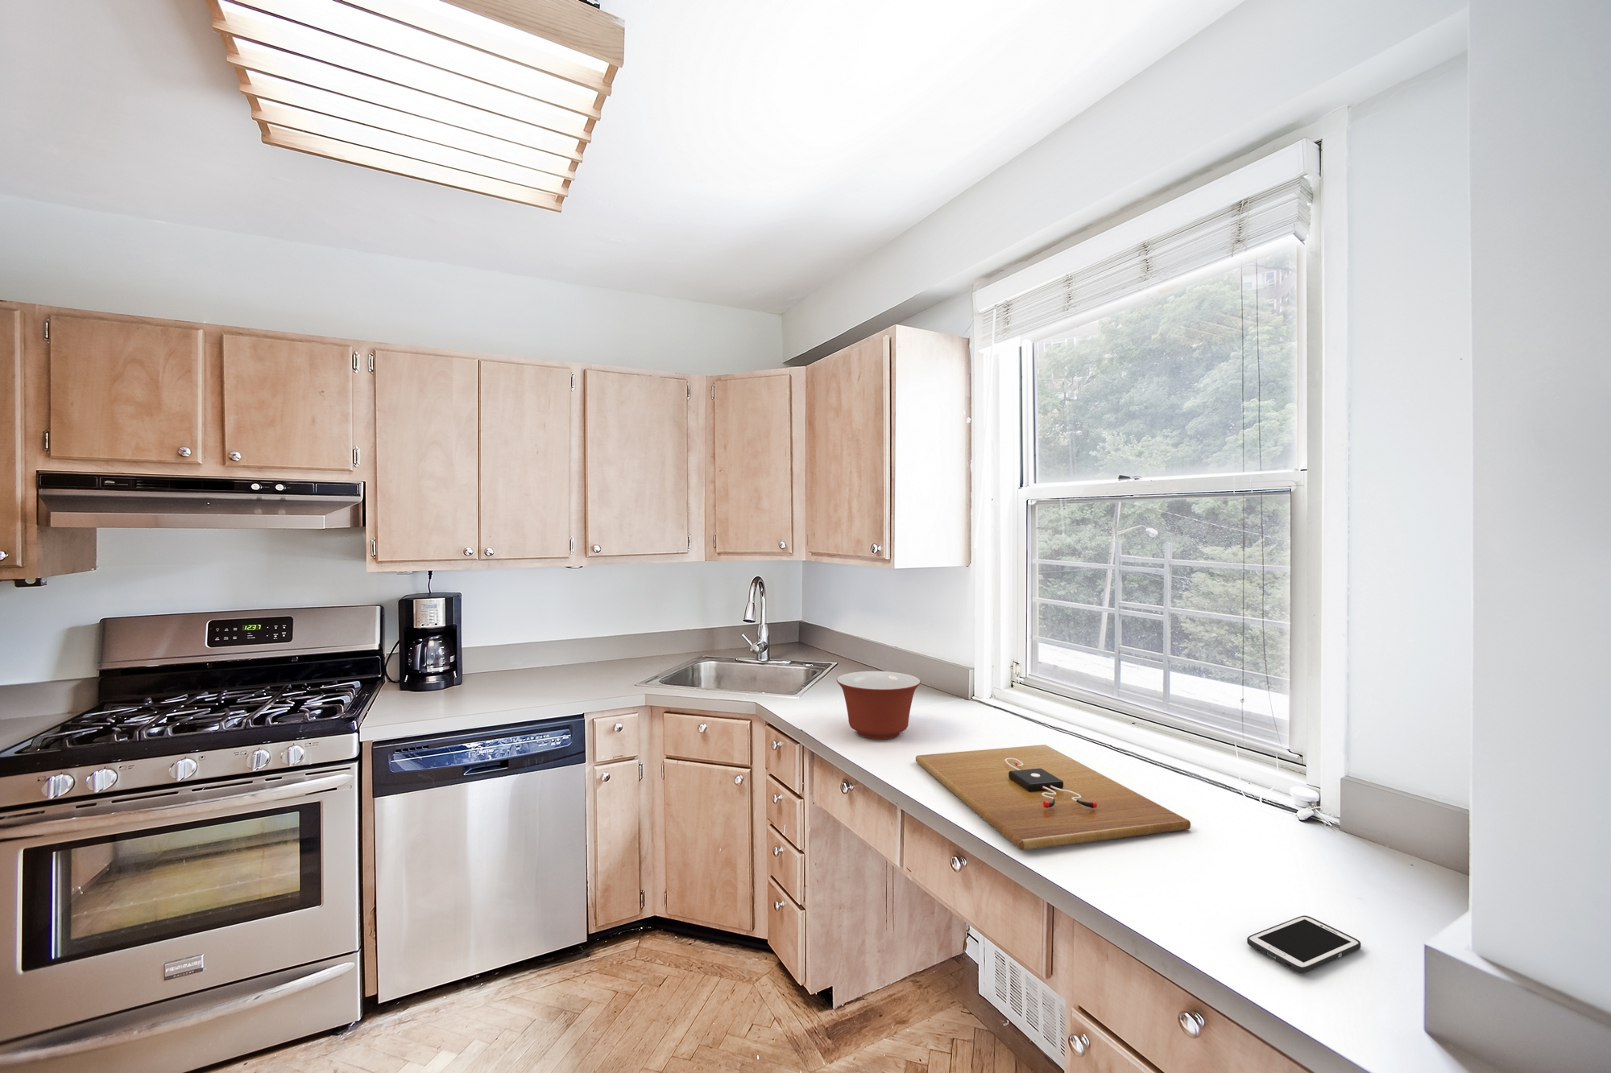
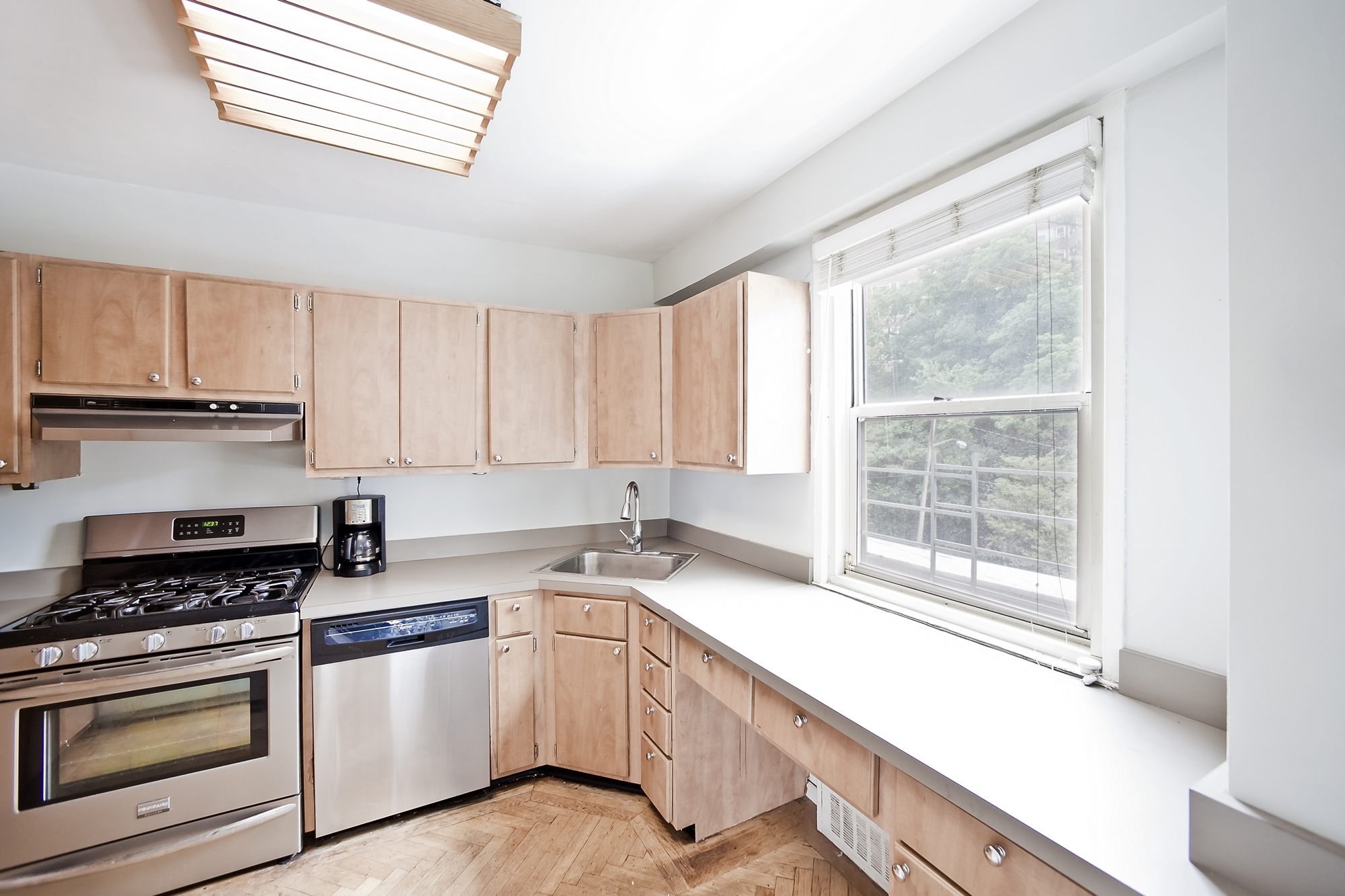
- cutting board [915,744,1192,850]
- mixing bowl [835,671,921,740]
- cell phone [1246,915,1362,974]
